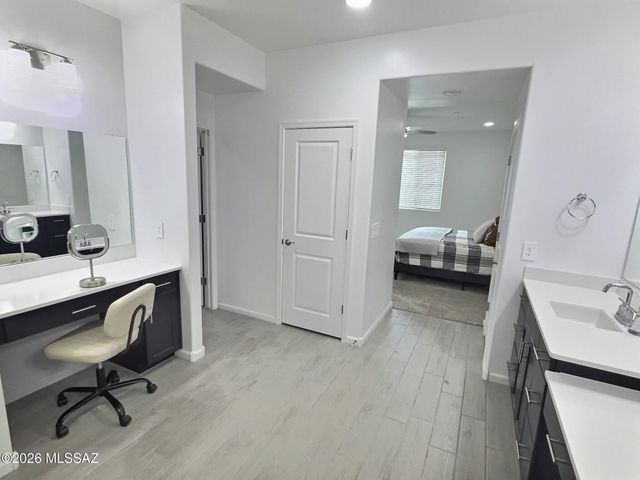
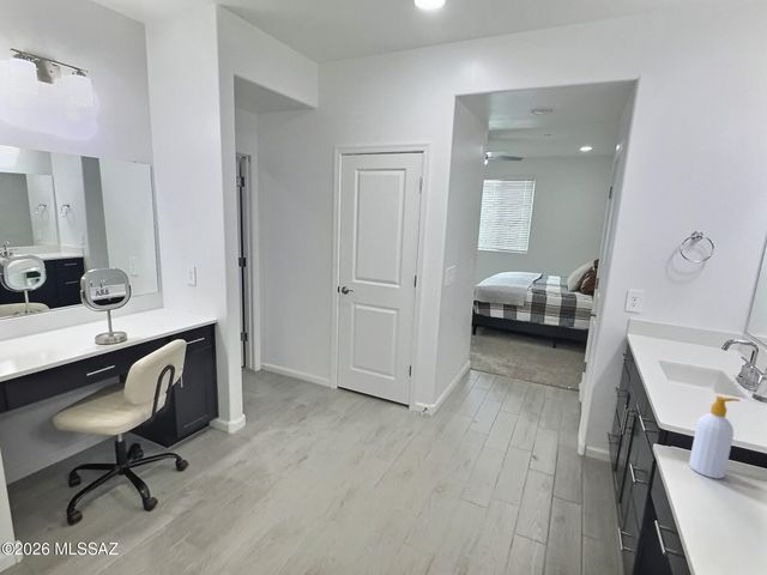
+ soap bottle [688,395,741,479]
